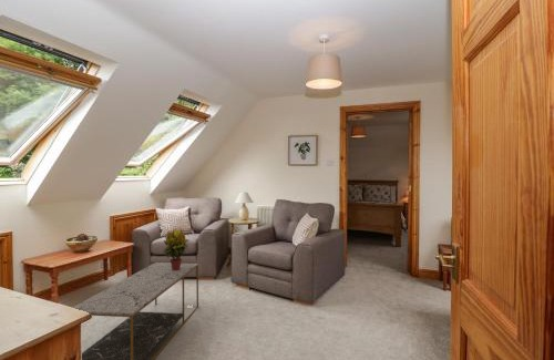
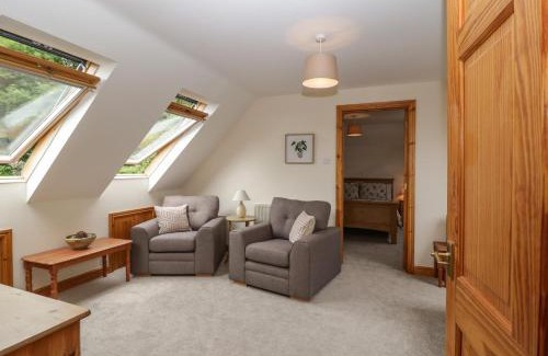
- coffee table [71,261,199,360]
- potted plant [163,228,189,270]
